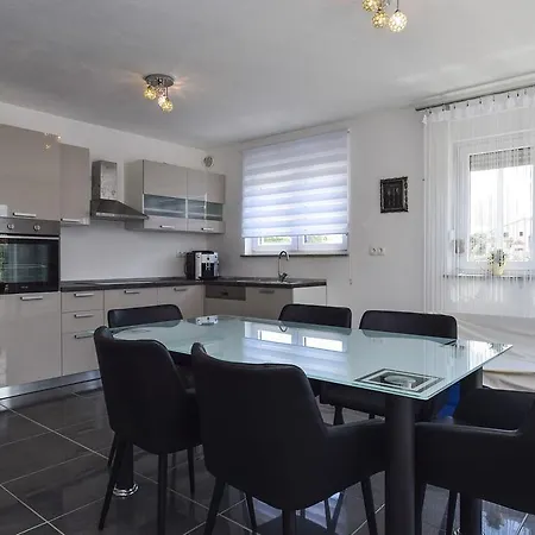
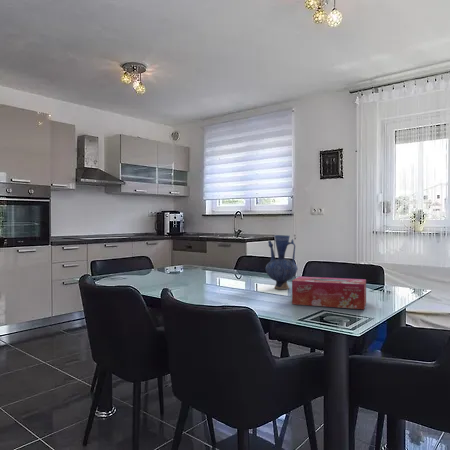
+ tissue box [291,275,367,310]
+ vase [264,234,299,290]
